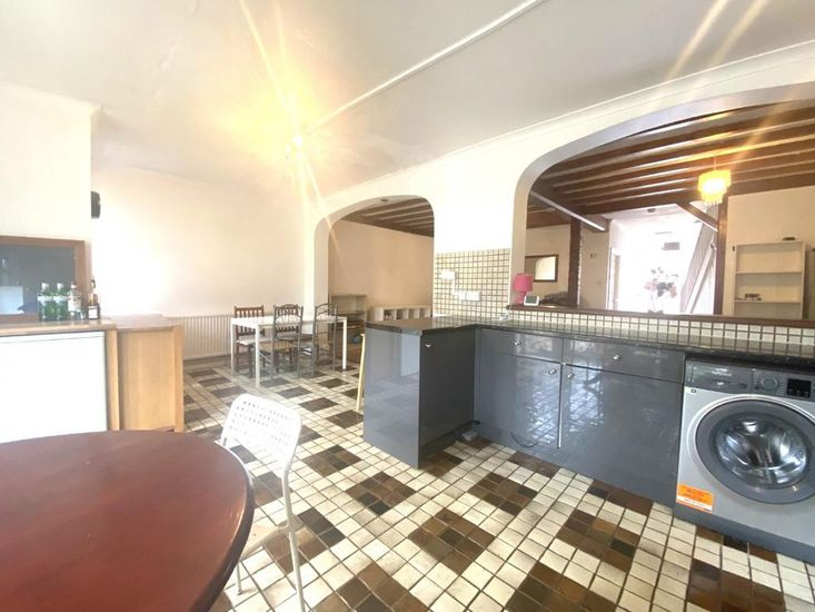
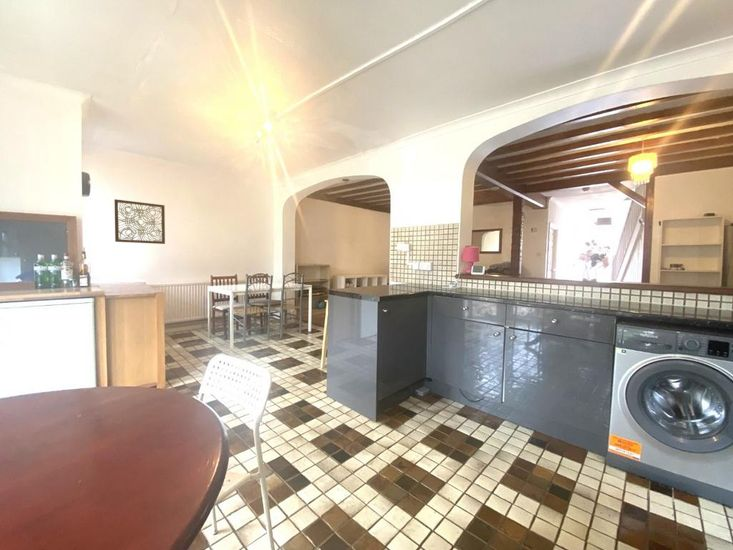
+ wall art [114,198,166,245]
